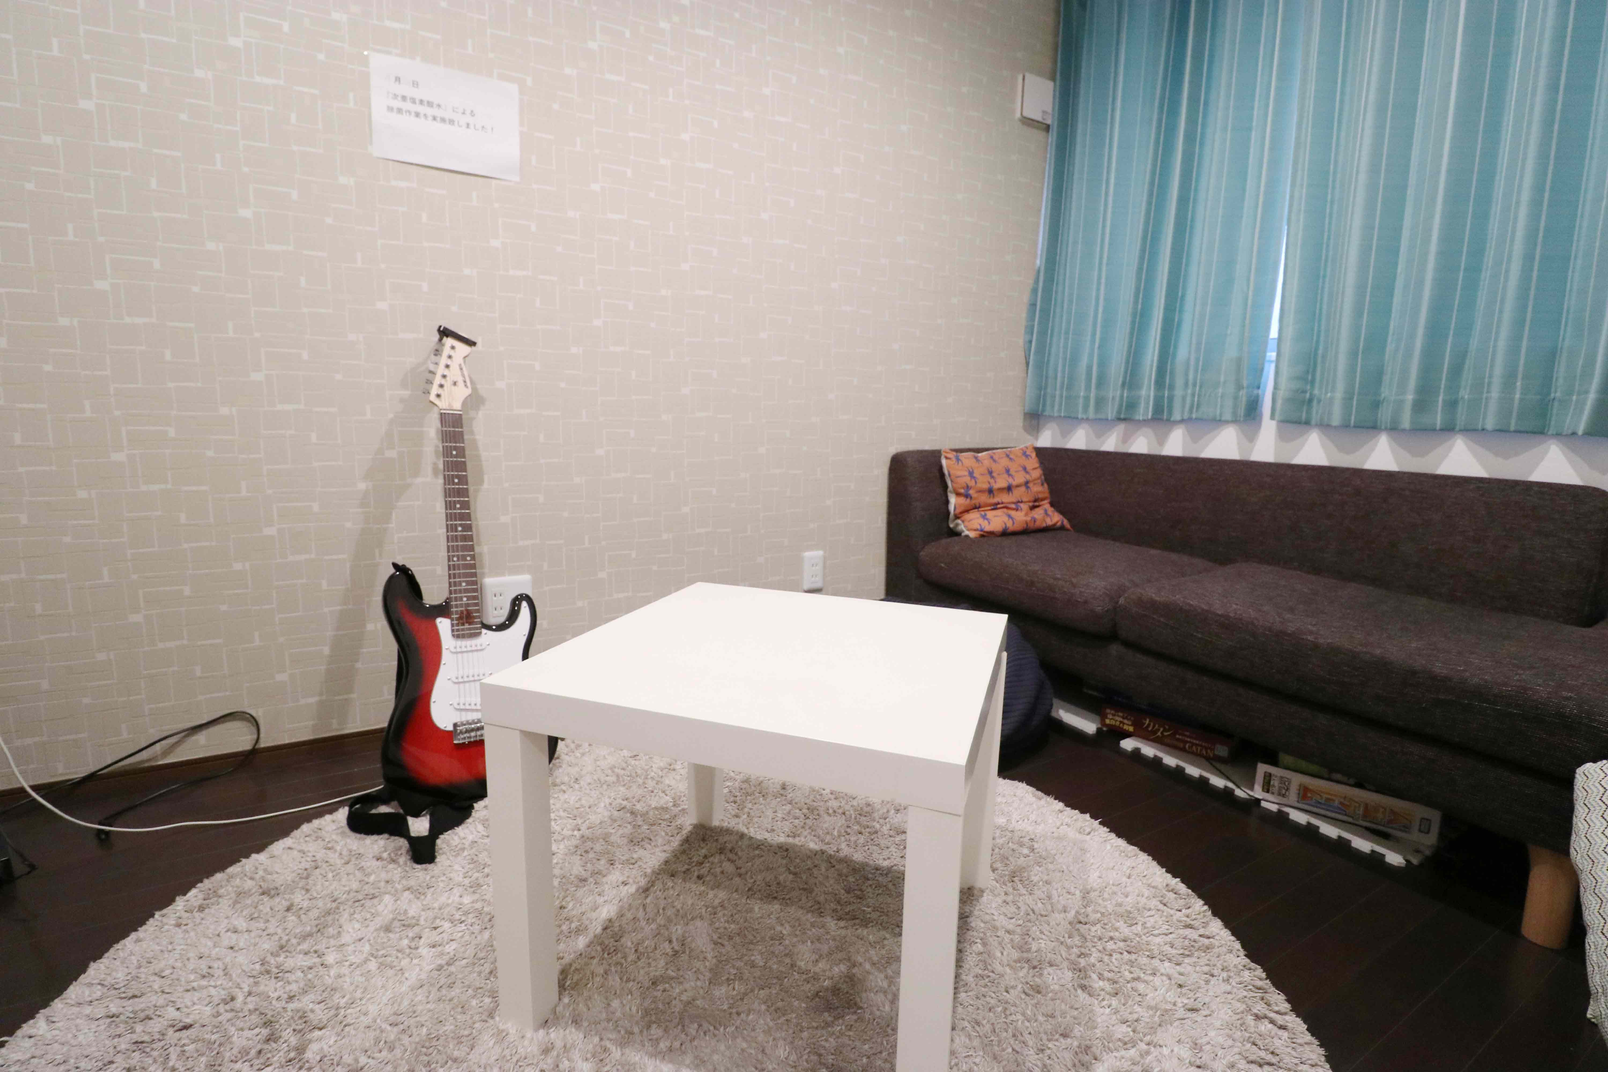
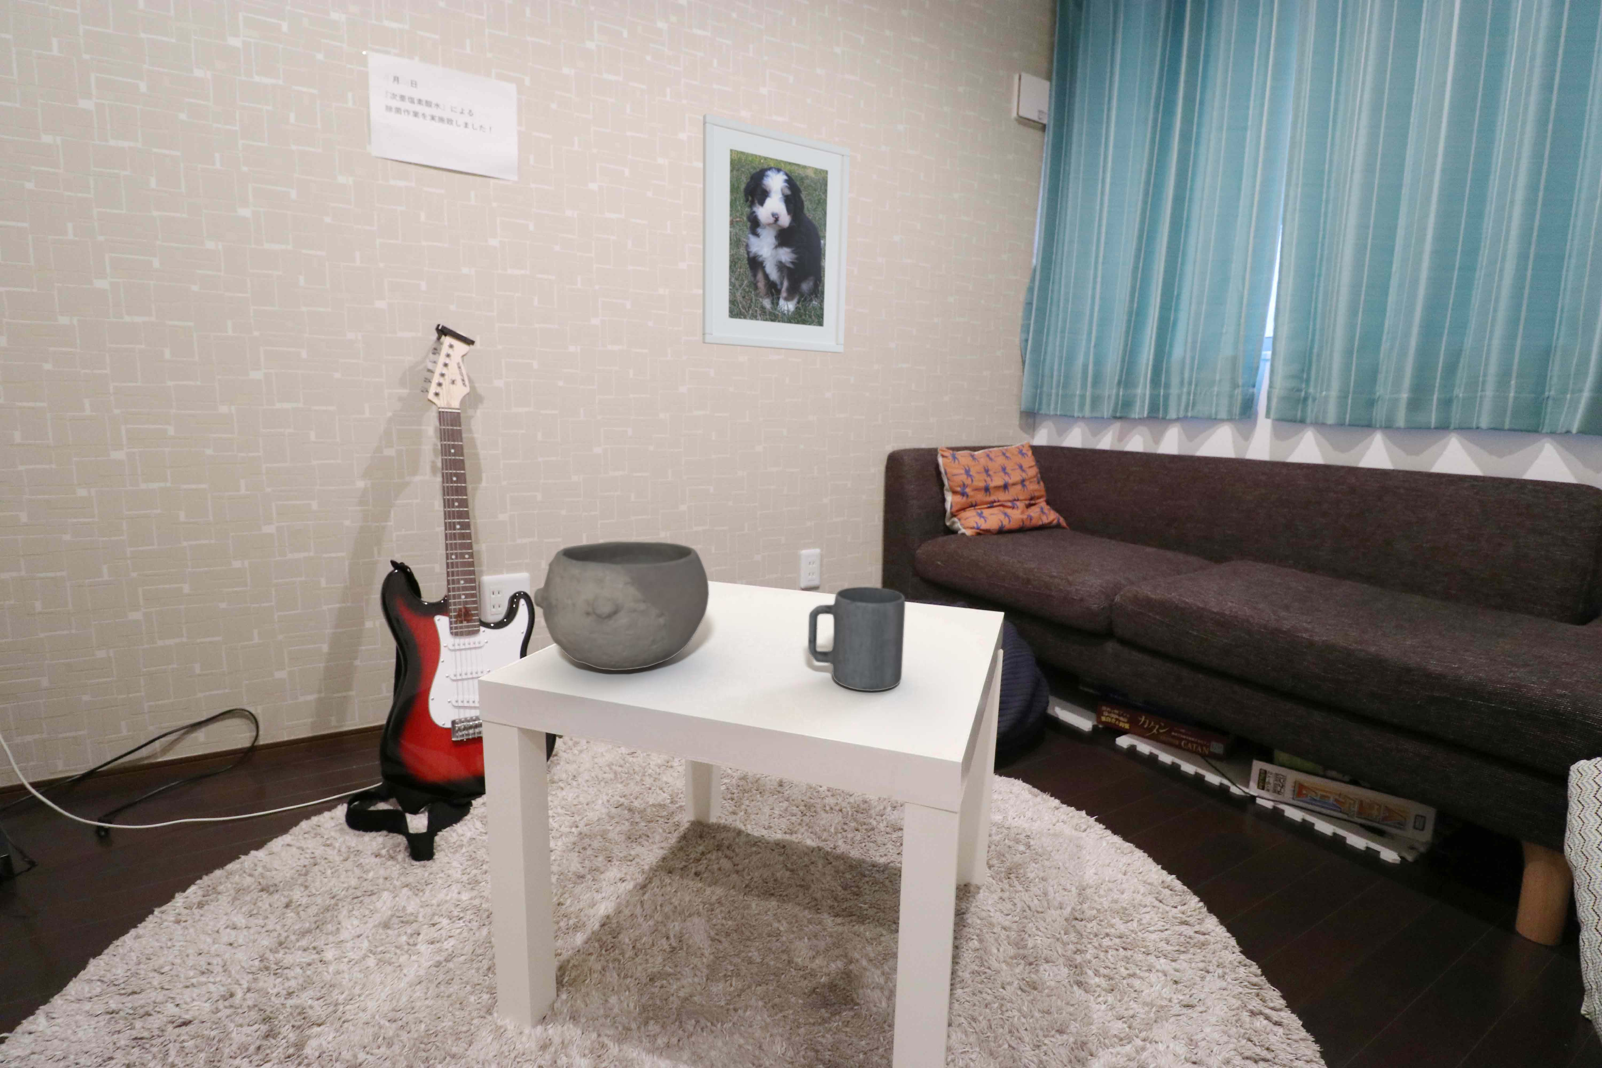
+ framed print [702,113,851,354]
+ bowl [534,541,709,671]
+ mug [808,586,906,691]
